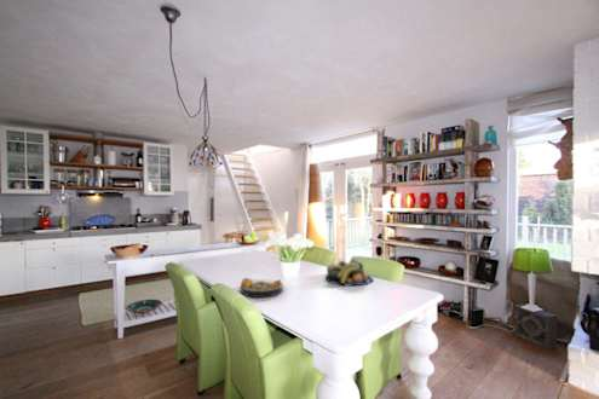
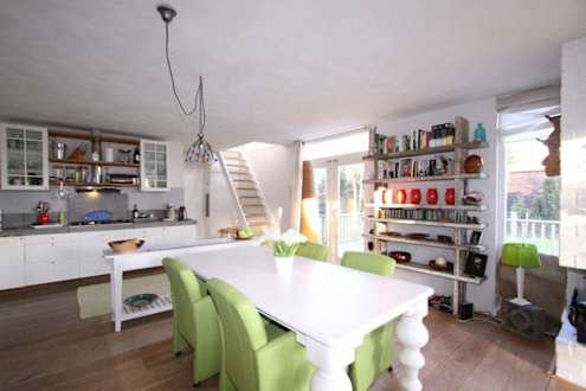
- plate [238,277,284,299]
- fruit bowl [324,259,374,287]
